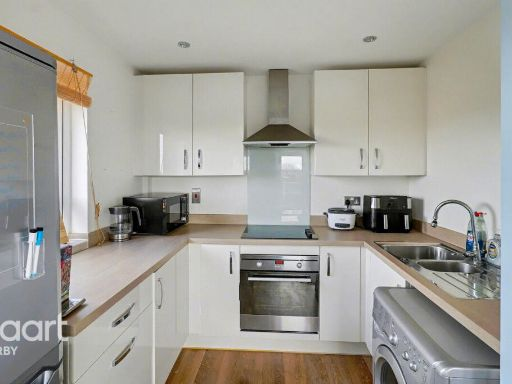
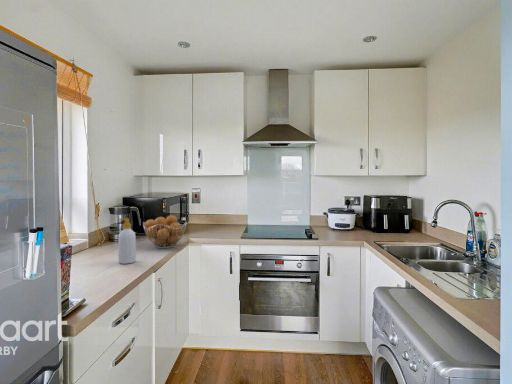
+ soap bottle [116,218,137,265]
+ fruit basket [142,214,188,249]
